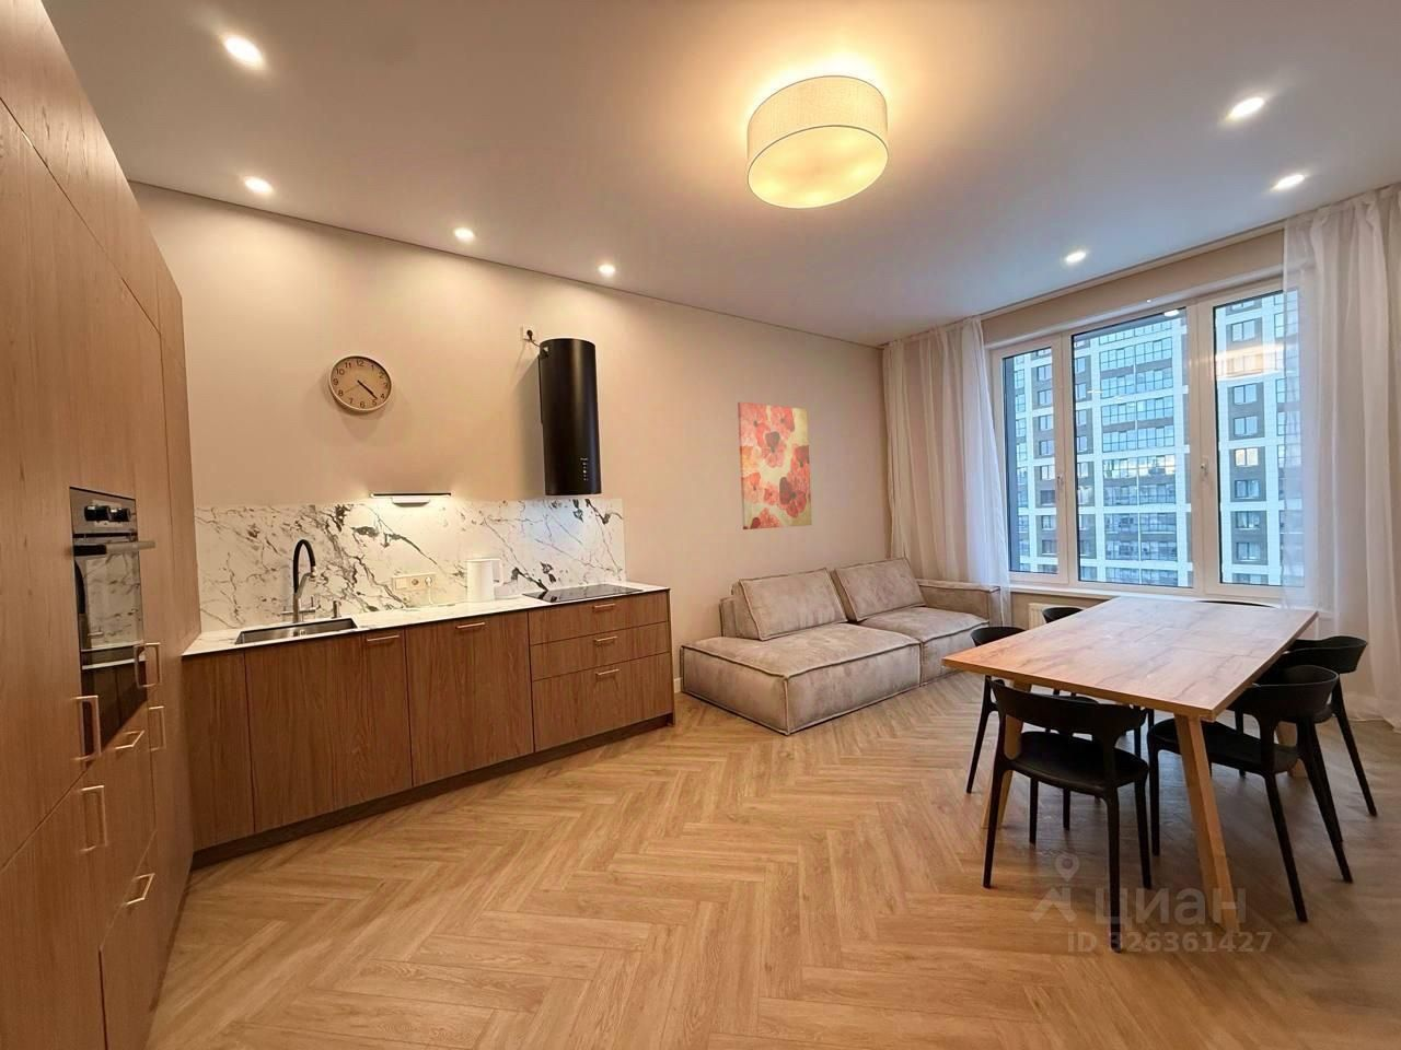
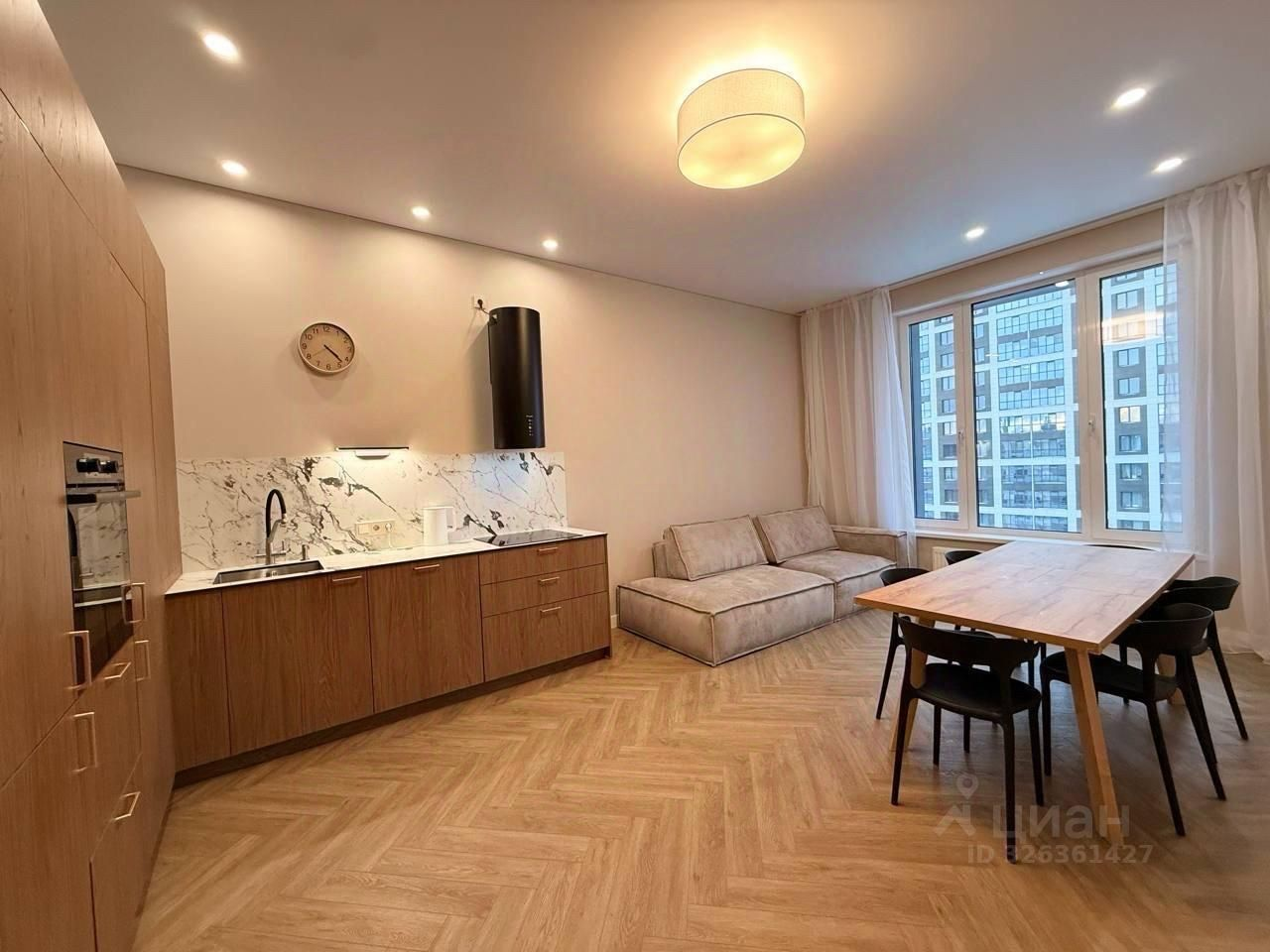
- wall art [737,401,813,531]
